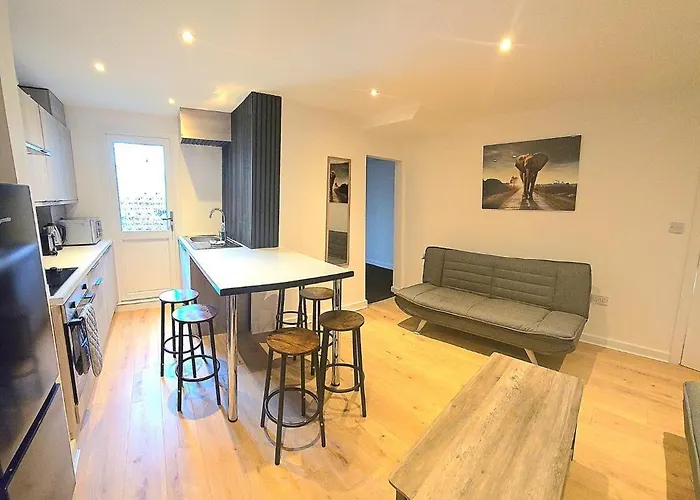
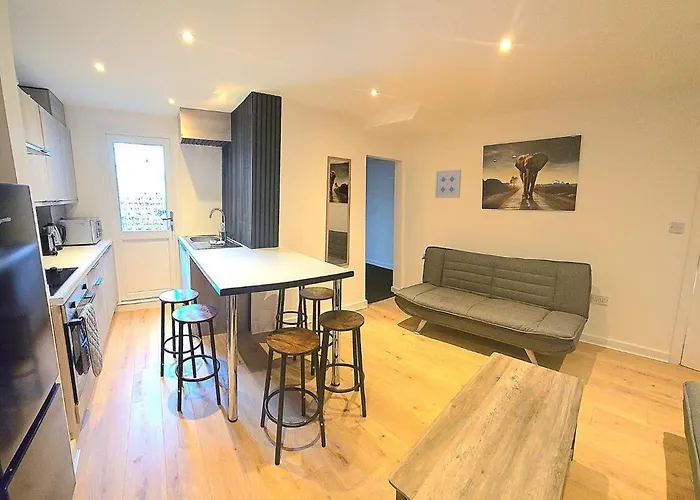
+ wall art [434,169,462,199]
